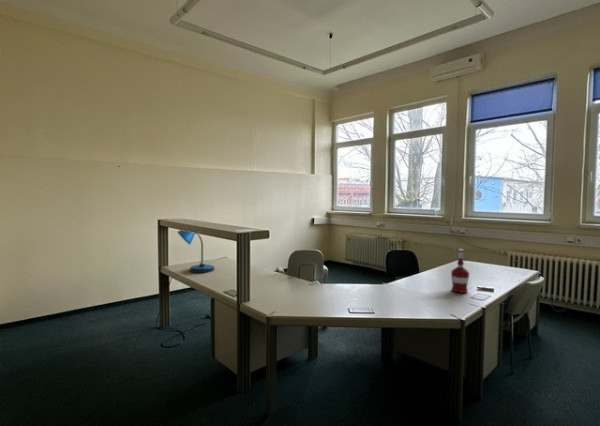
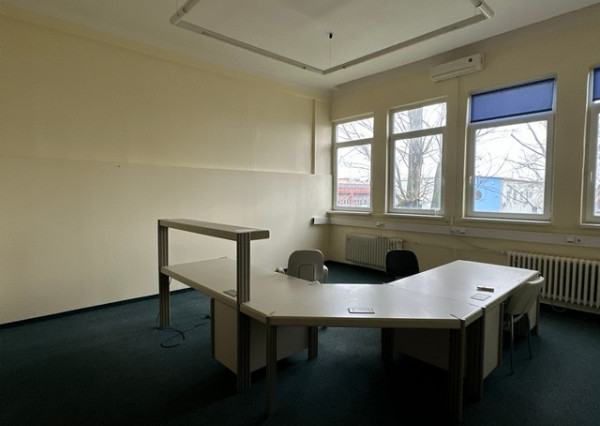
- alcohol [450,248,470,294]
- desk lamp [177,229,215,274]
